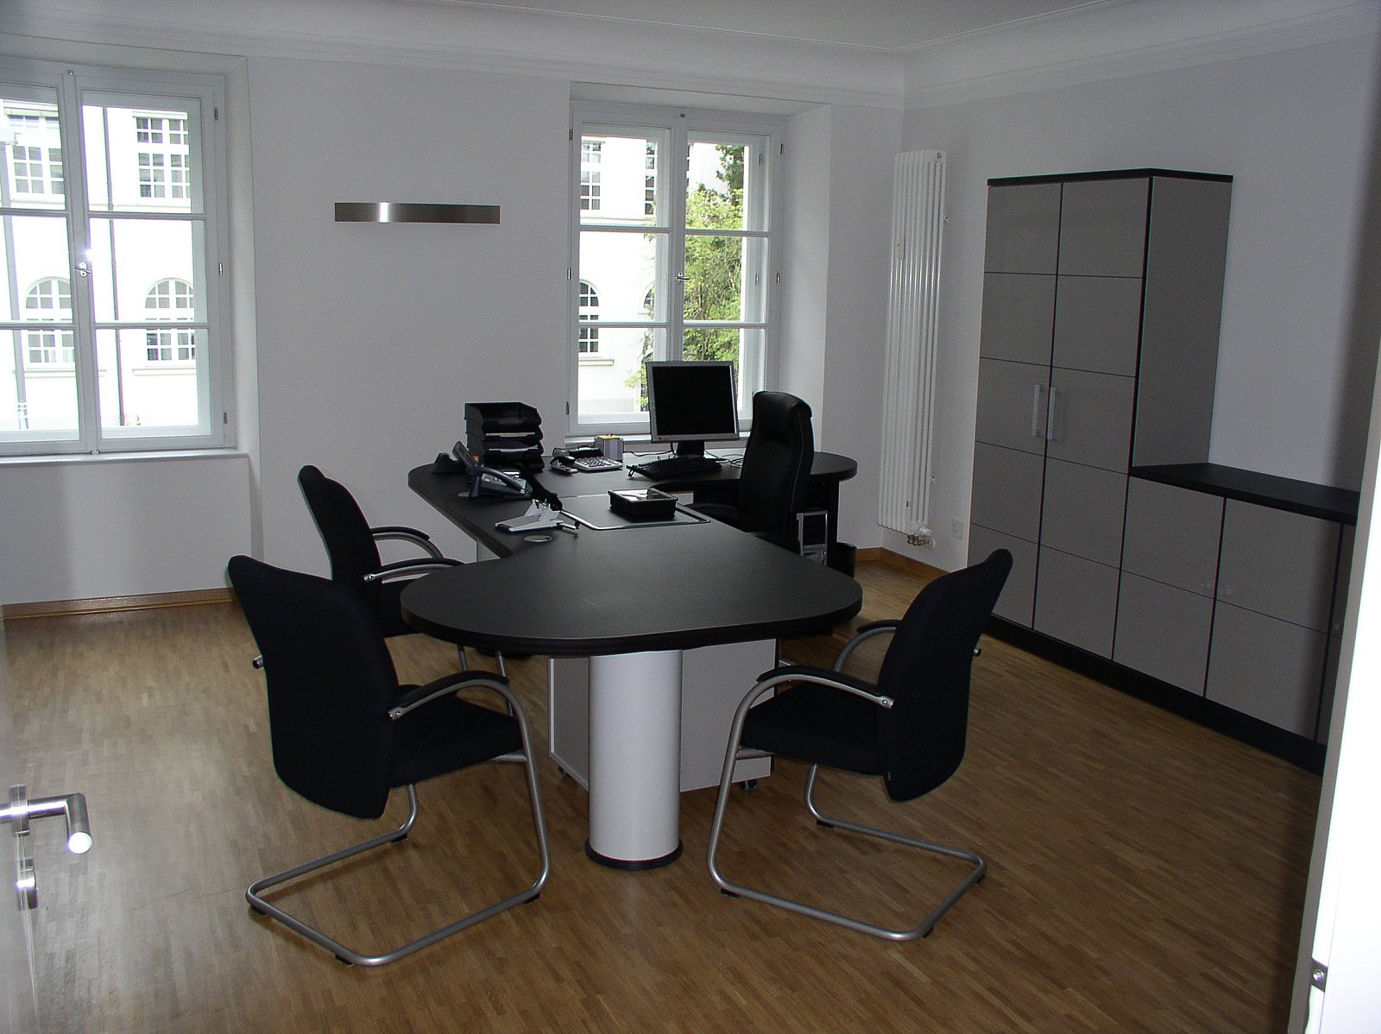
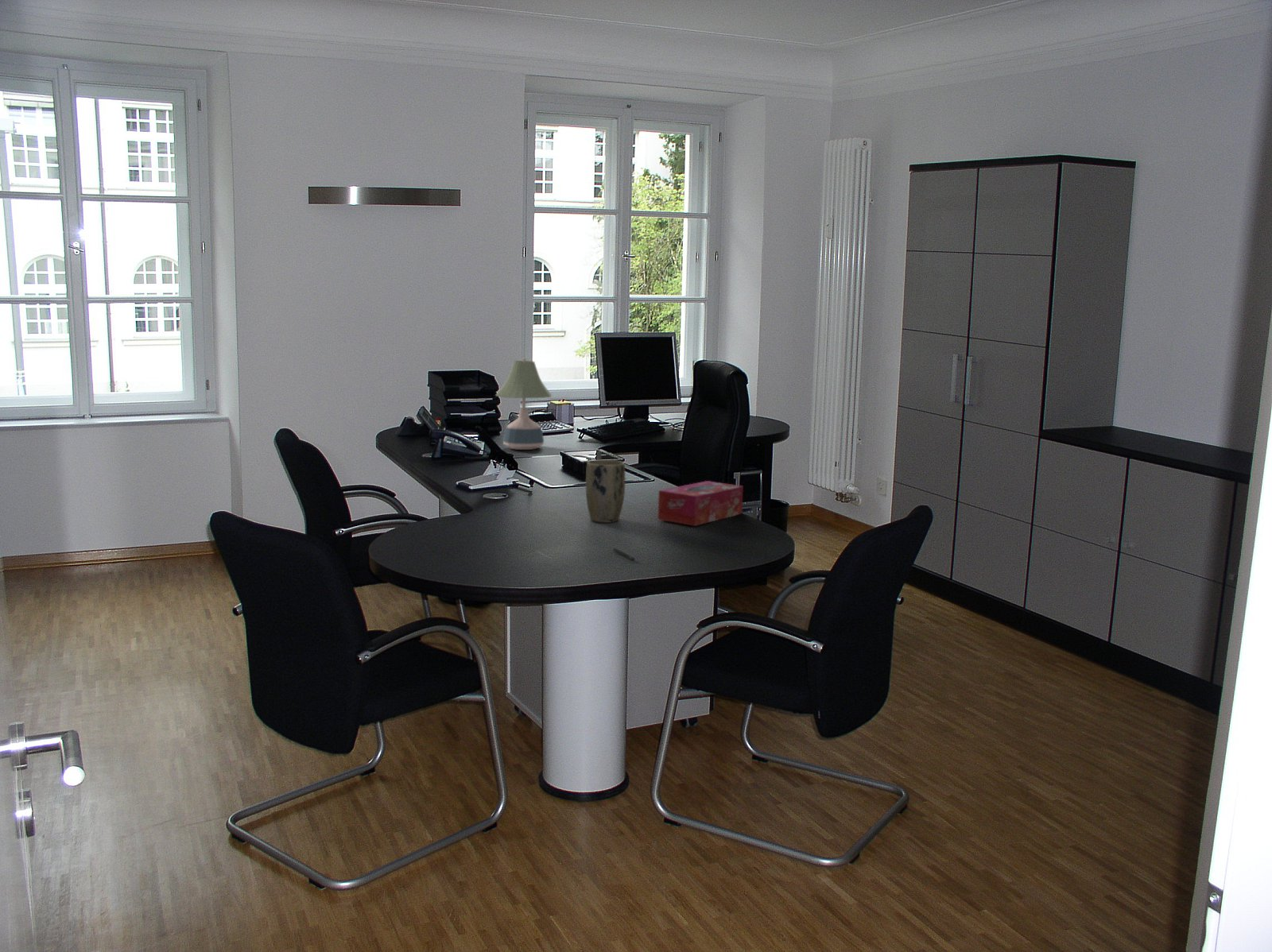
+ desk lamp [494,358,553,451]
+ plant pot [585,459,626,523]
+ pen [612,547,636,561]
+ tissue box [657,480,744,527]
